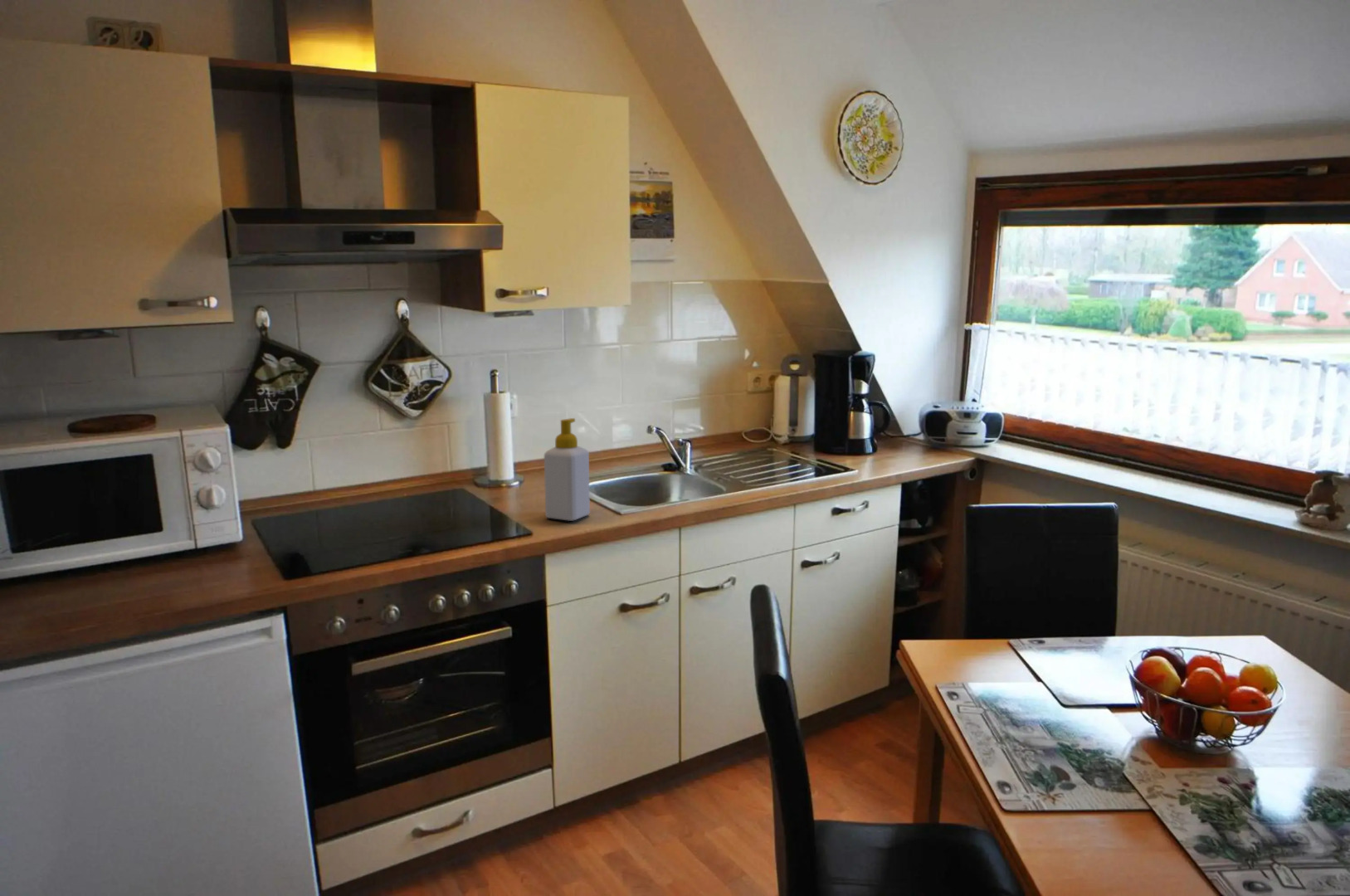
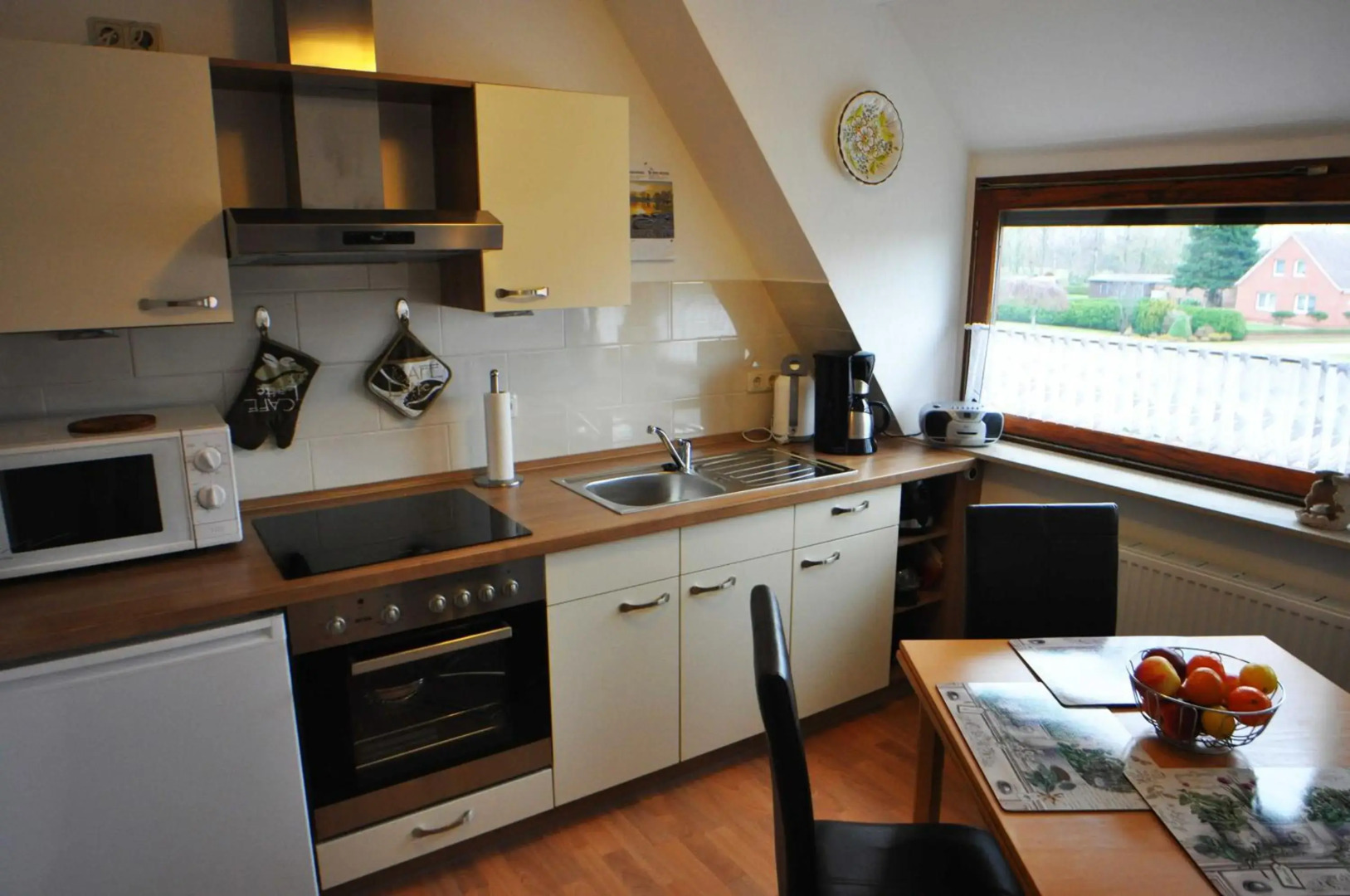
- soap bottle [543,417,591,522]
